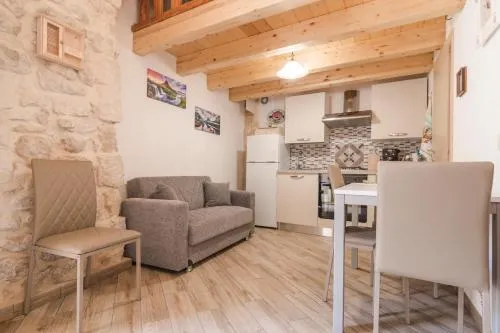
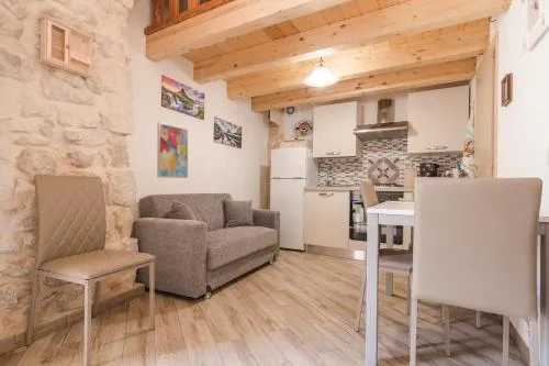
+ wall art [156,121,189,179]
